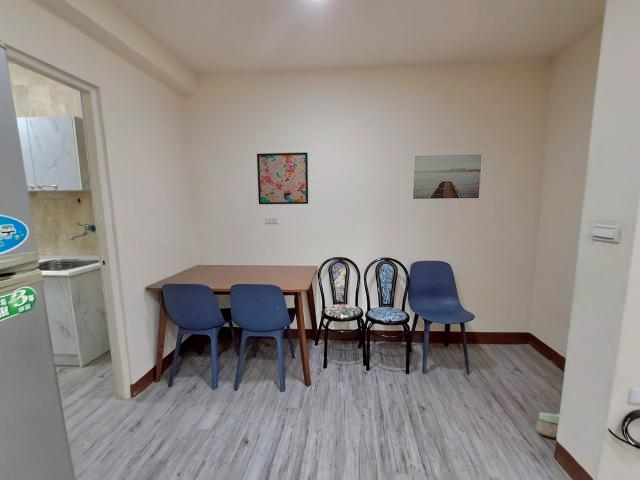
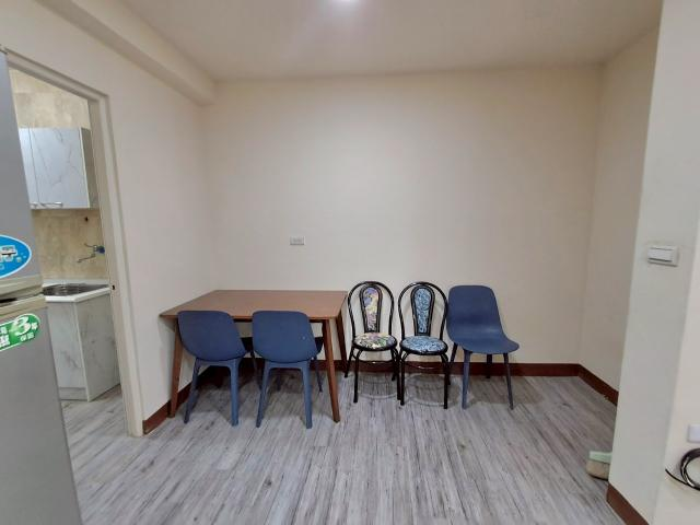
- wall art [412,153,483,200]
- wall art [256,151,309,205]
